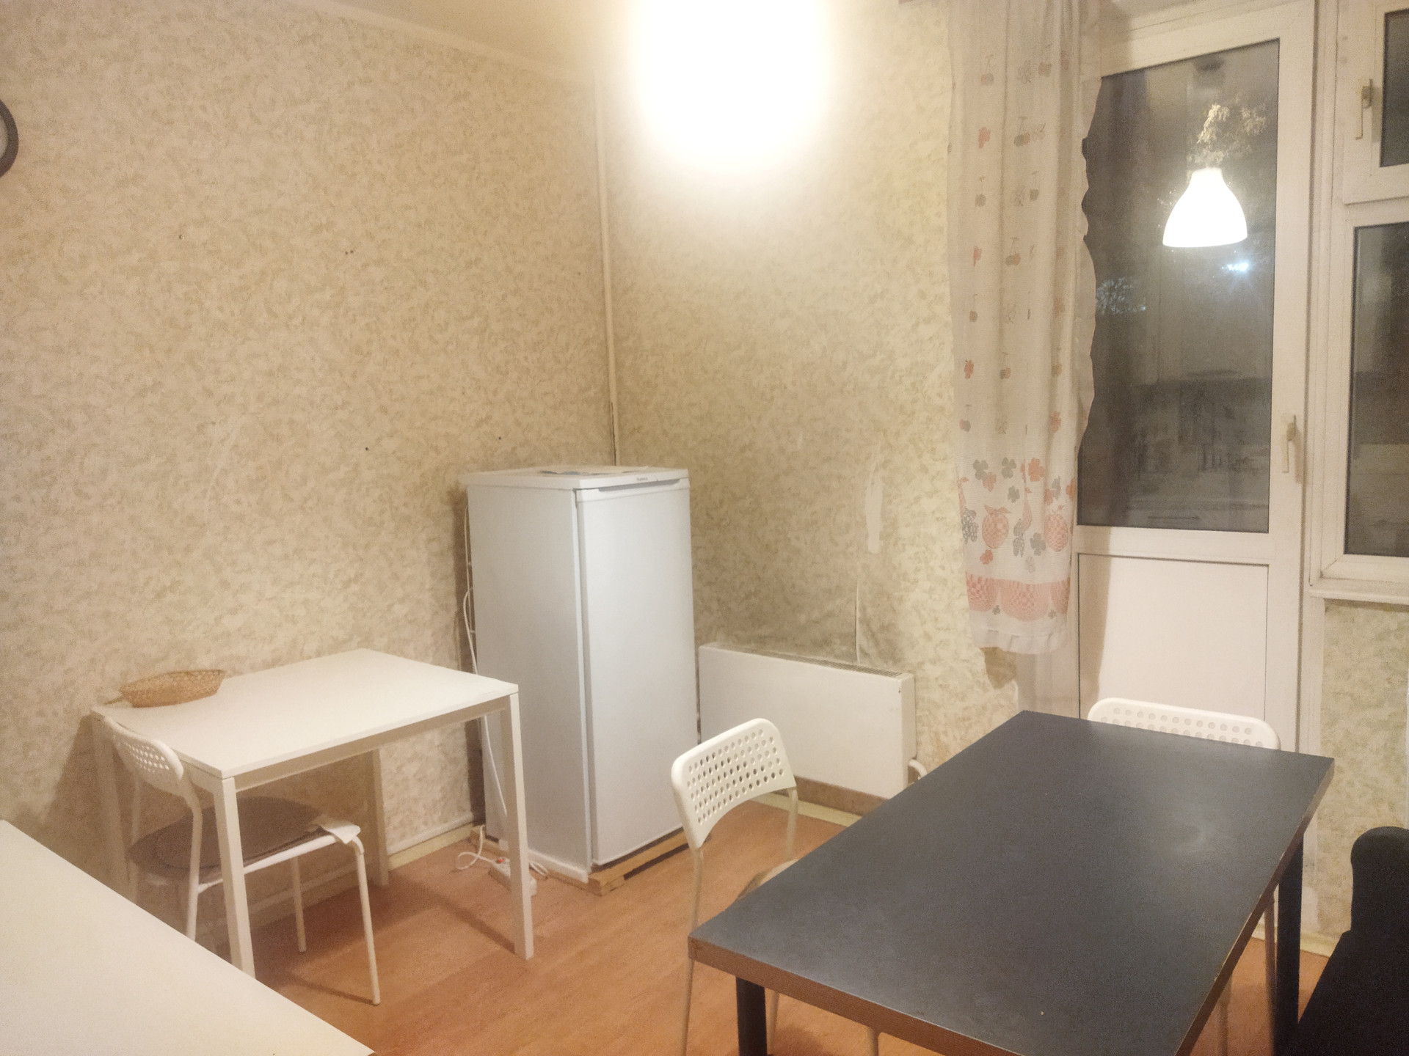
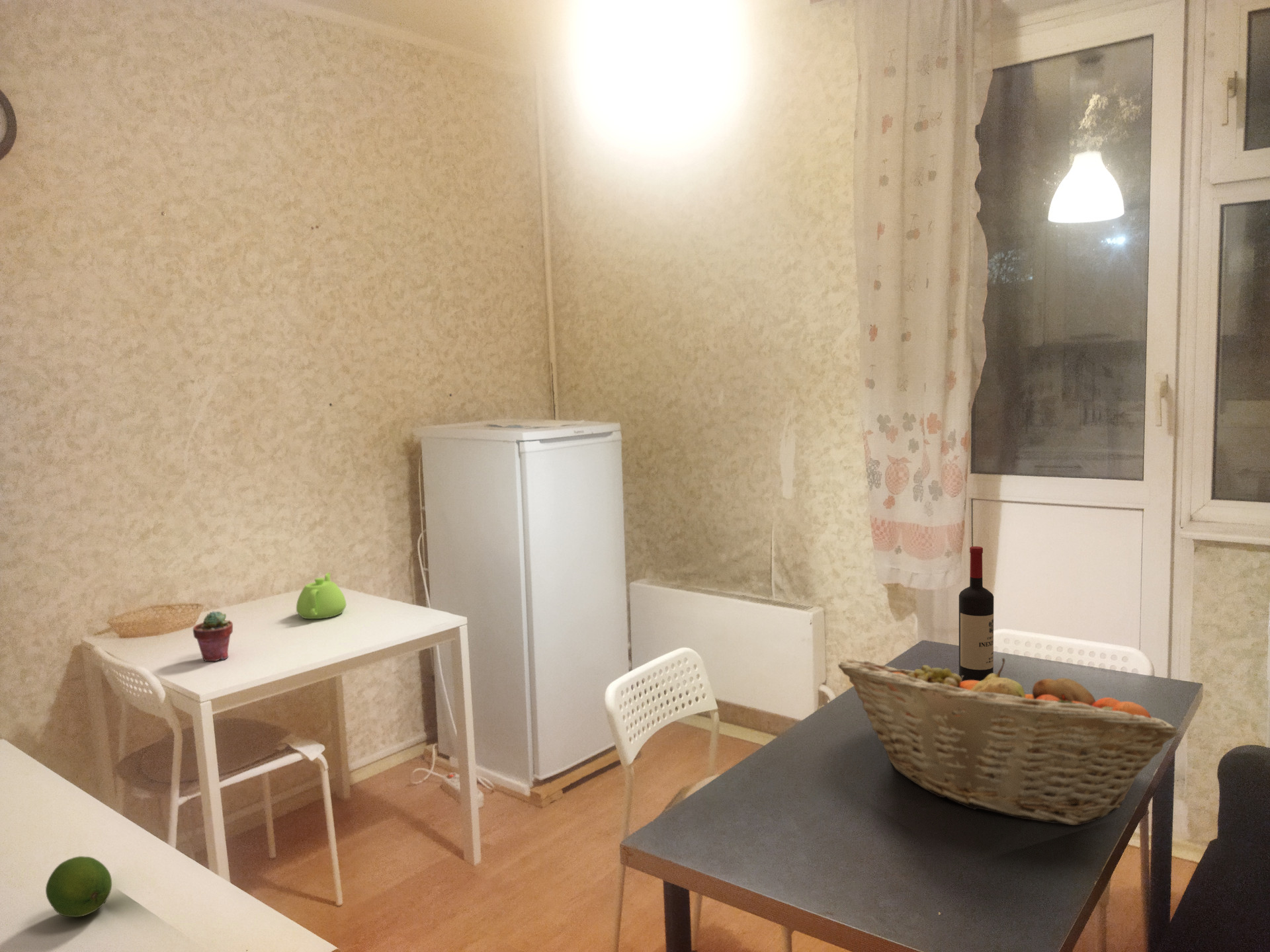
+ fruit basket [837,657,1180,826]
+ potted succulent [192,610,233,662]
+ teapot [296,572,347,619]
+ lime [45,855,112,918]
+ wine bottle [958,545,994,682]
